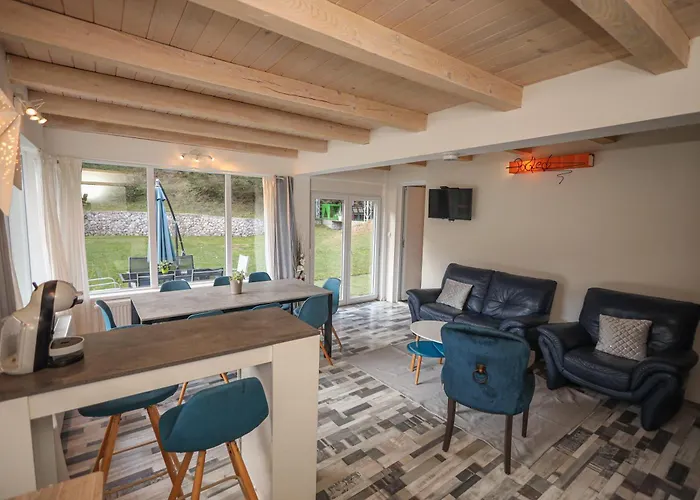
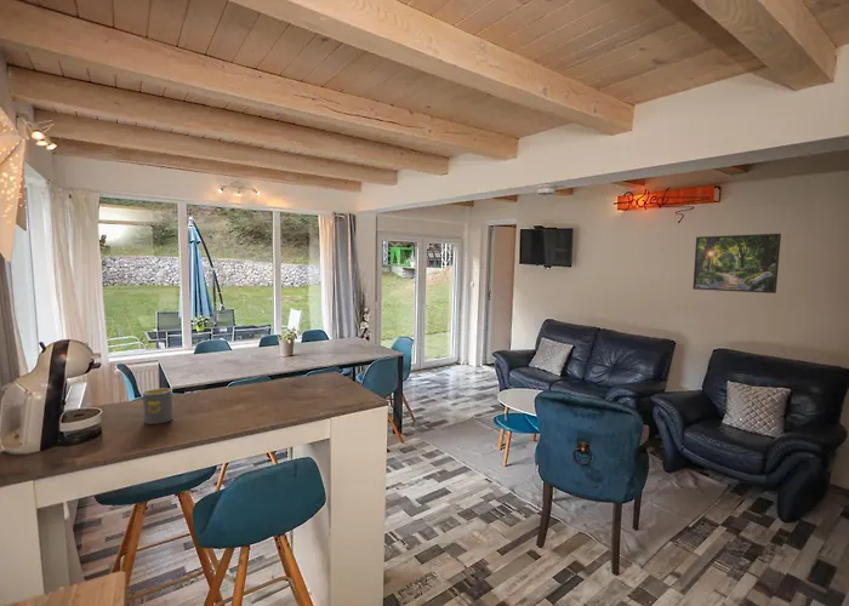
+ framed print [691,233,782,295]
+ mug [142,387,173,425]
